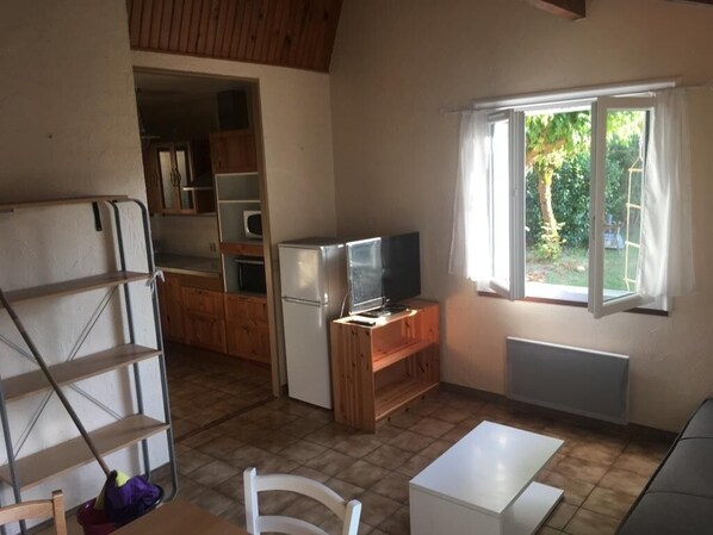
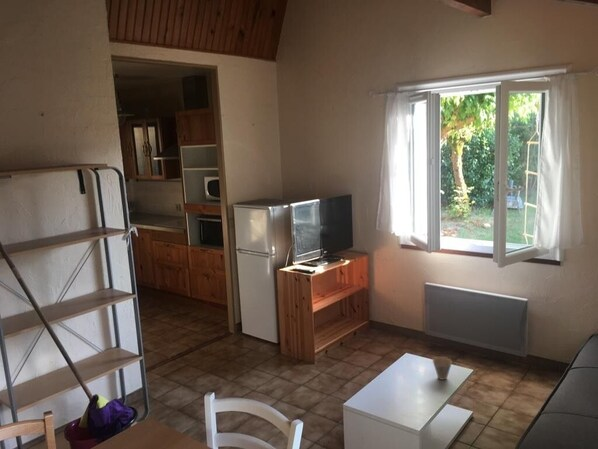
+ cup [432,356,453,381]
